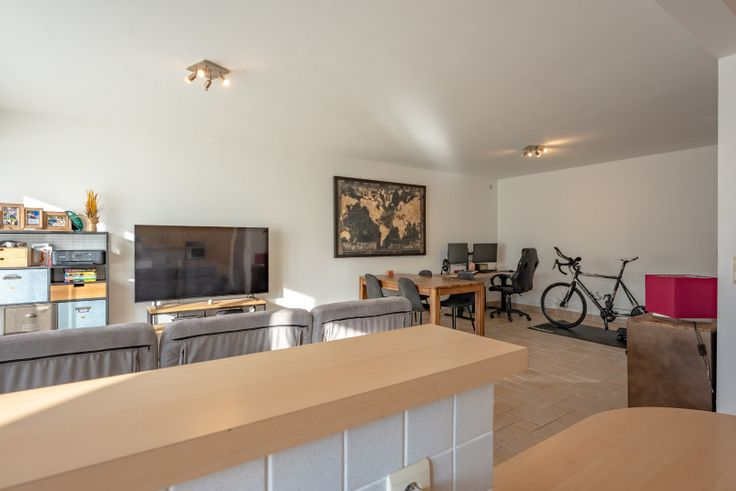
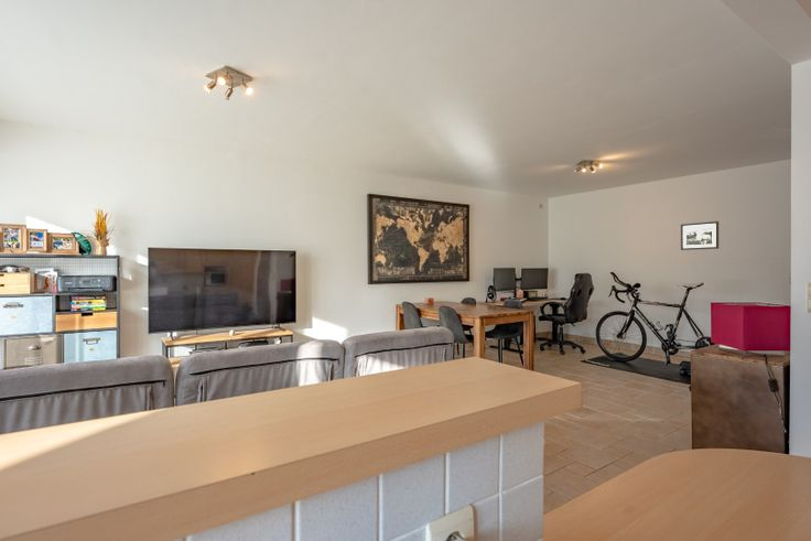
+ picture frame [680,220,720,251]
